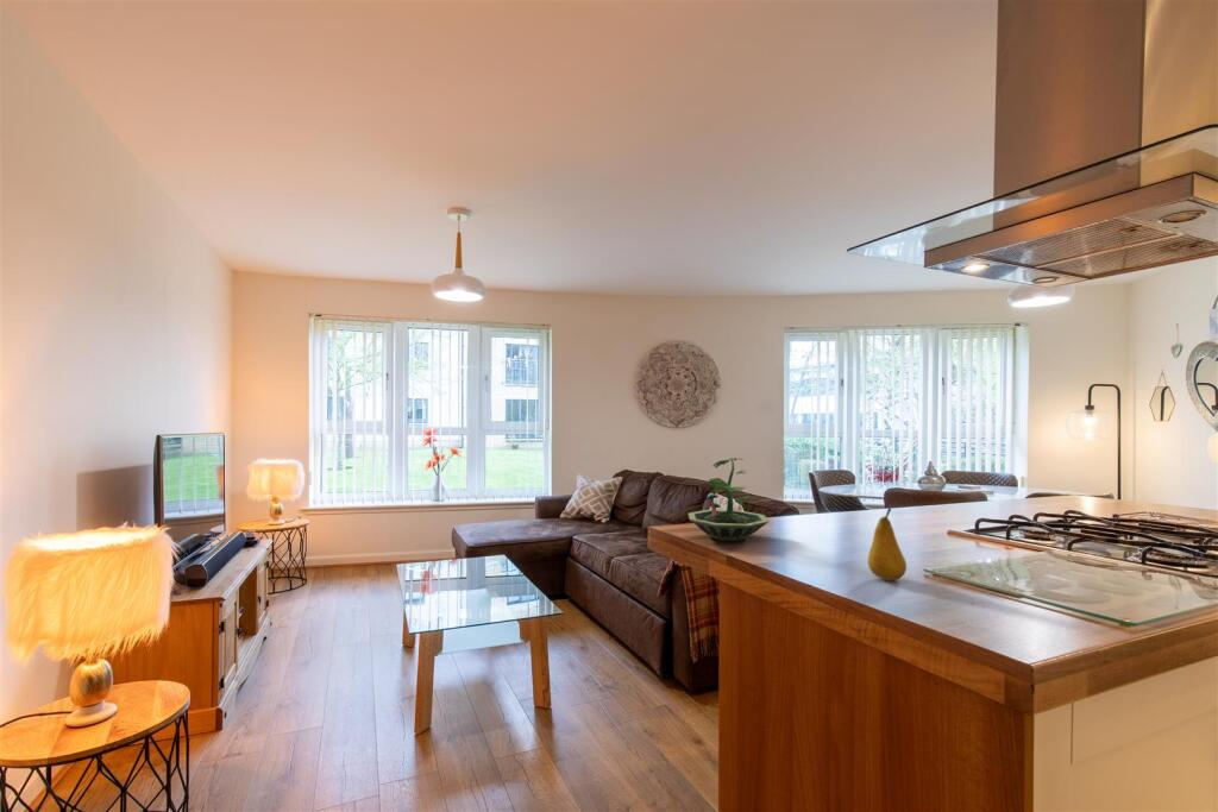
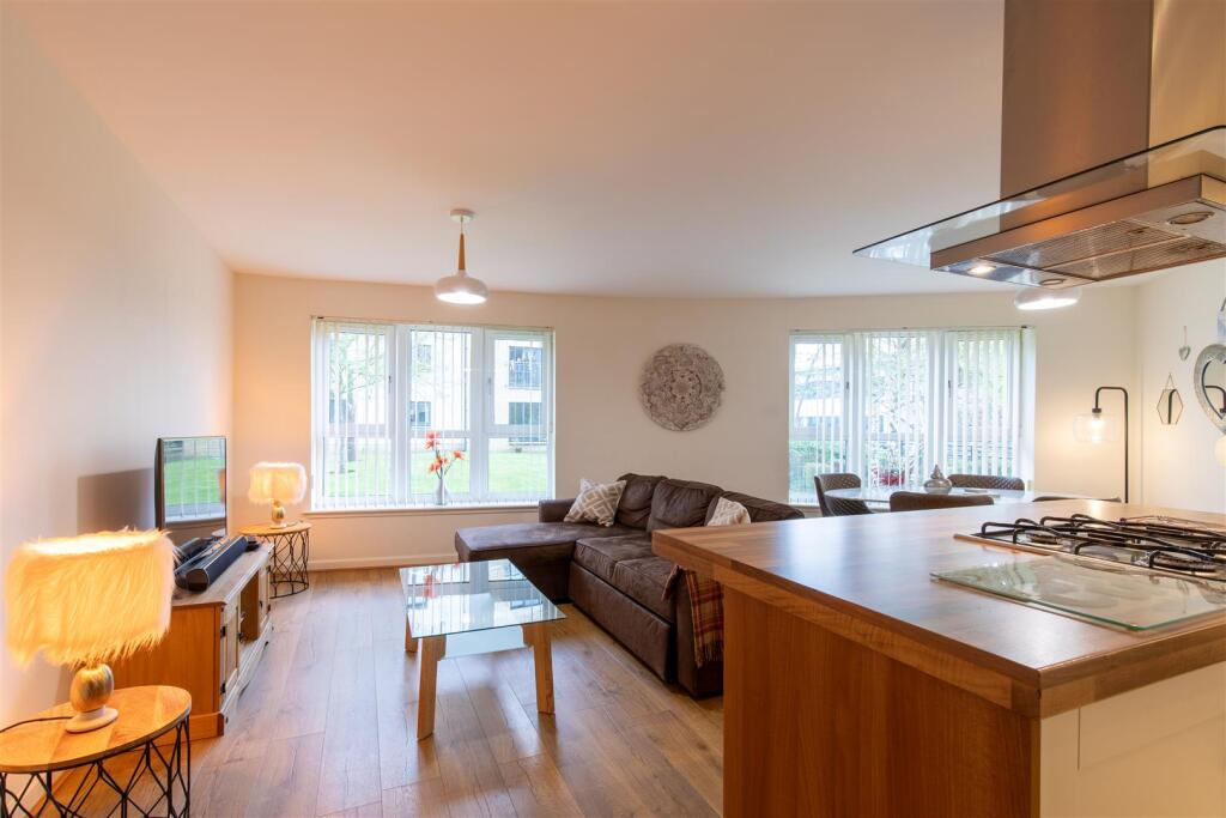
- fruit [867,506,908,581]
- terrarium [688,457,771,542]
